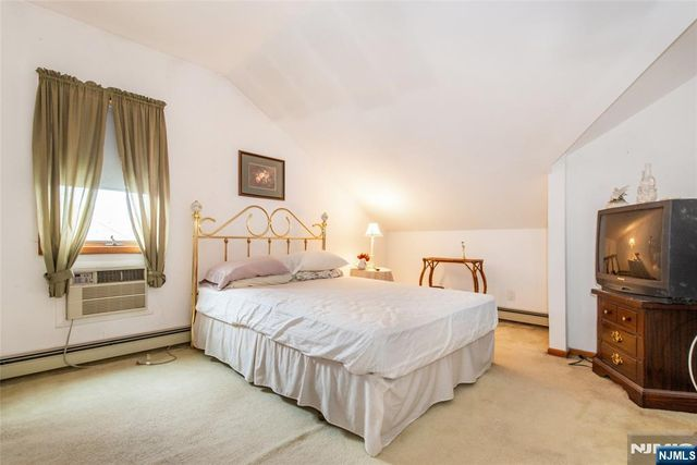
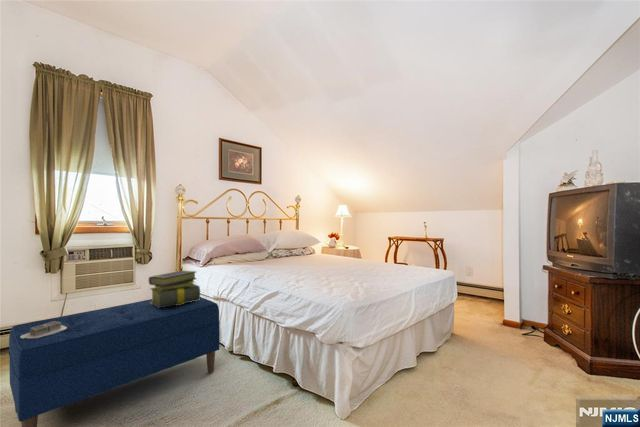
+ stack of books [148,270,201,308]
+ bench [8,296,221,427]
+ decorative box [21,321,67,338]
